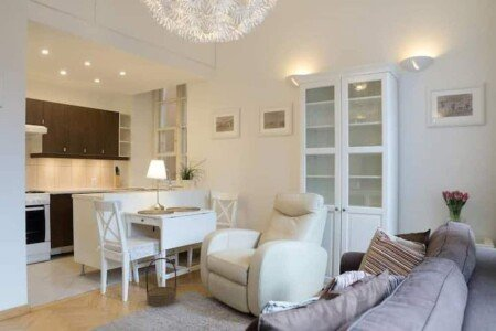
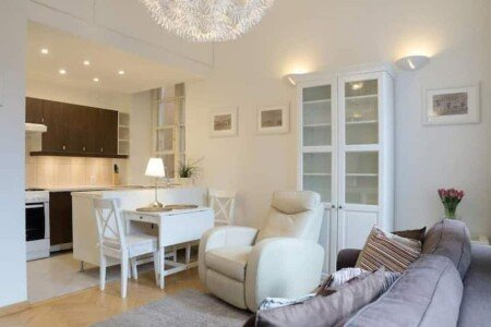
- basket [144,257,177,308]
